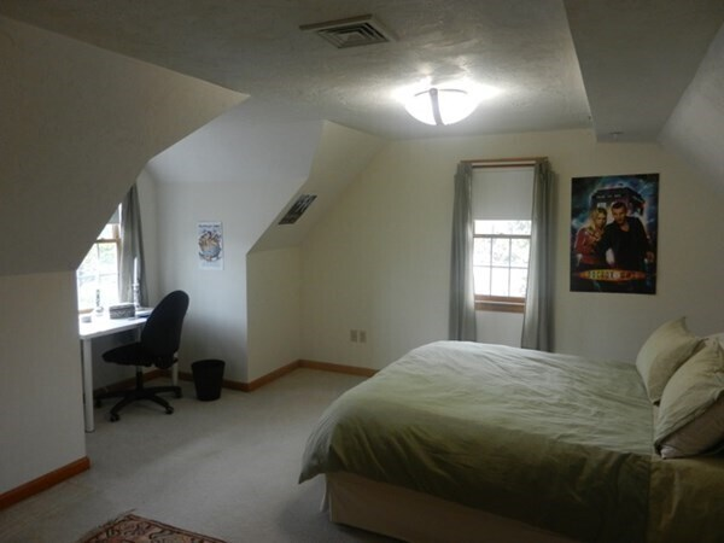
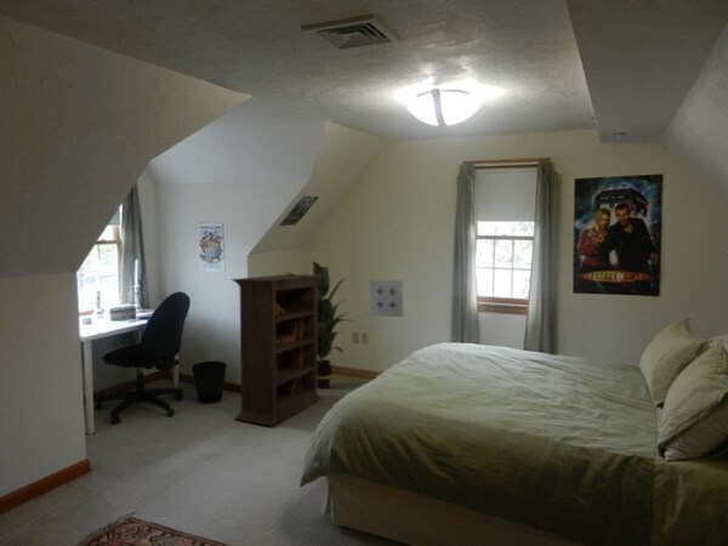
+ wall art [369,278,405,318]
+ bookcase [231,273,324,427]
+ indoor plant [283,260,354,389]
